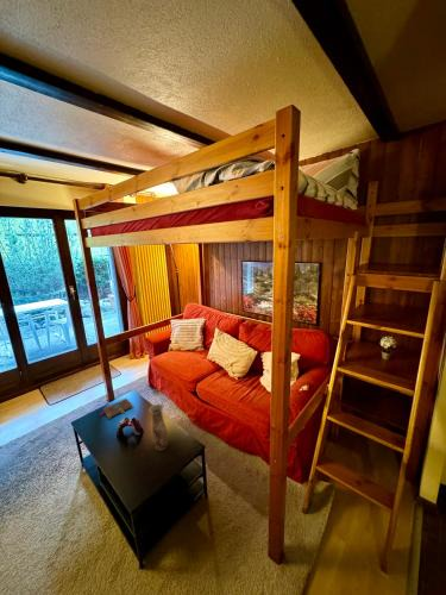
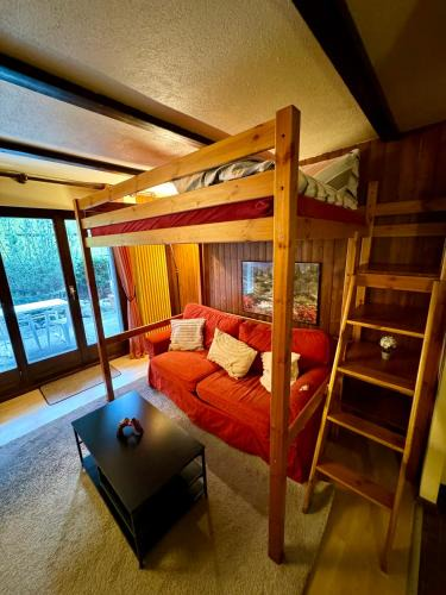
- book [98,397,134,420]
- vase [147,402,169,452]
